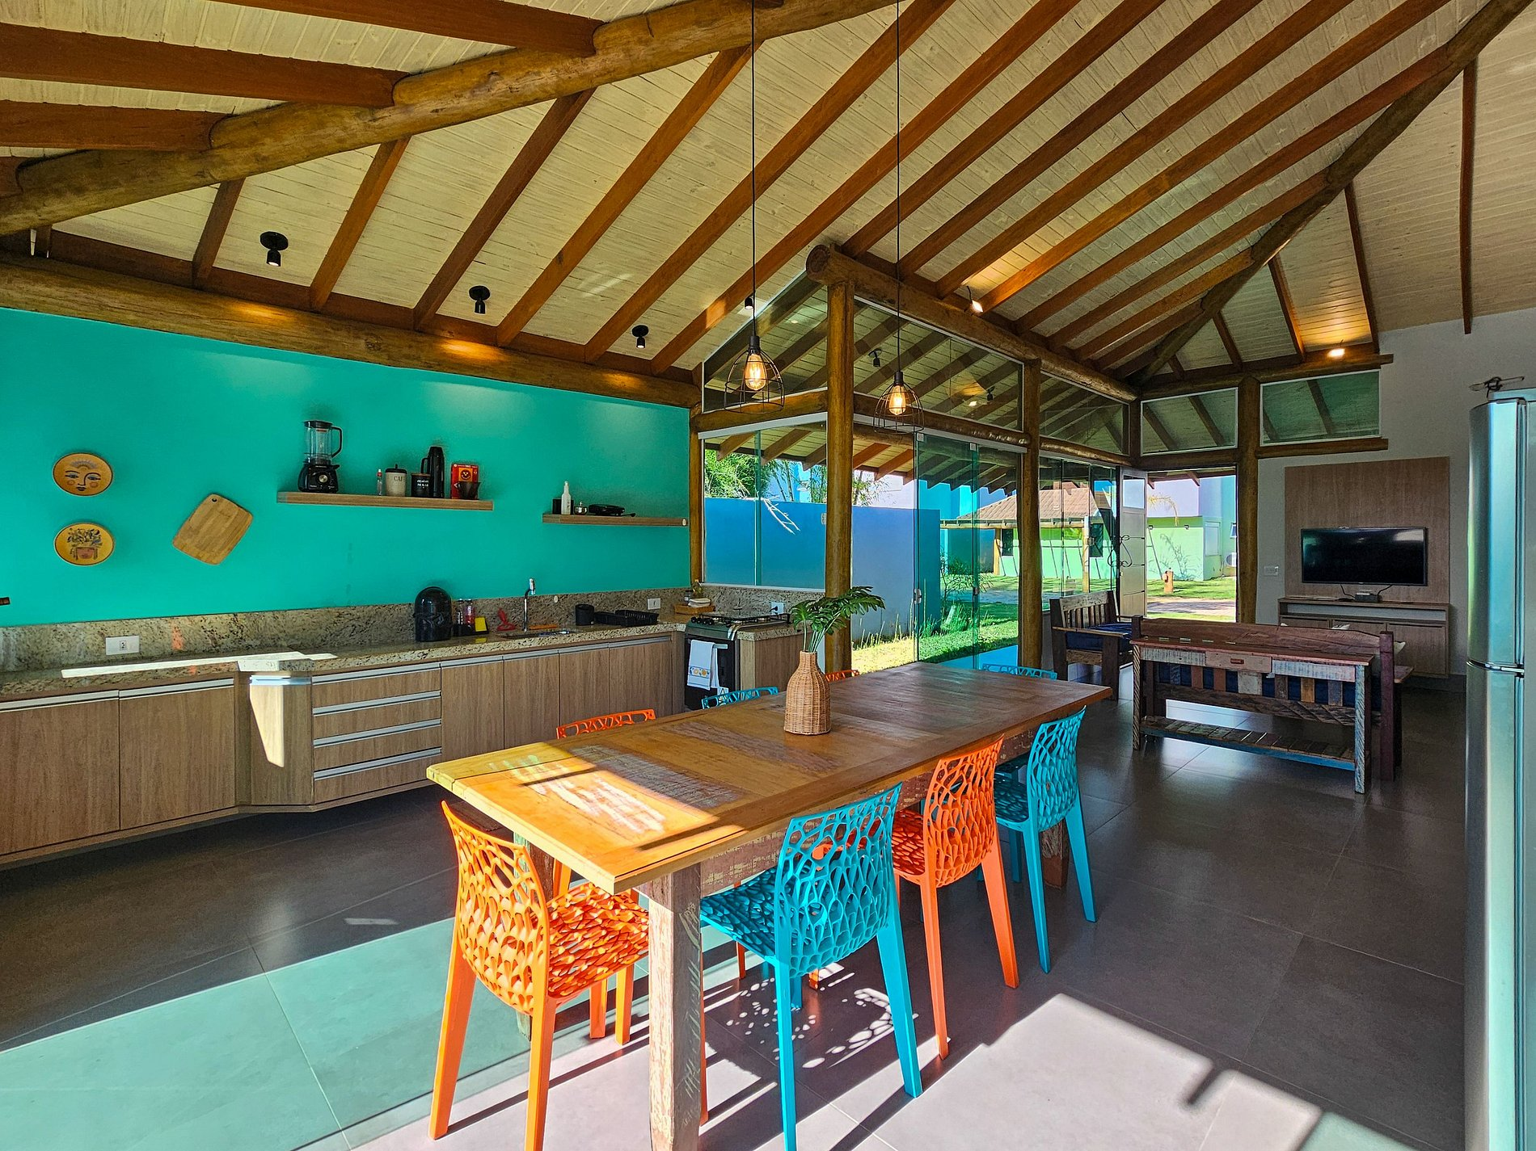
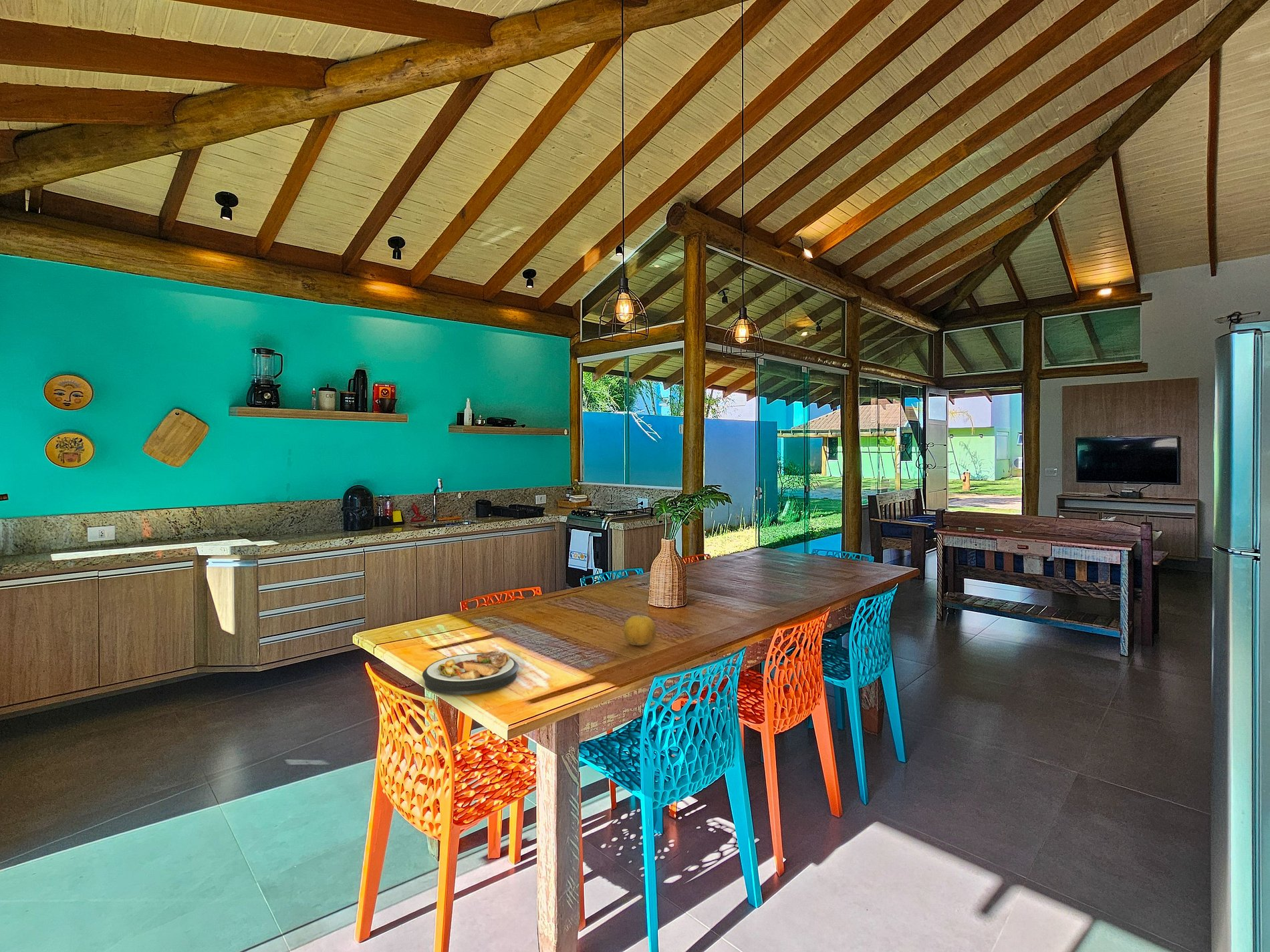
+ plate [422,651,519,695]
+ fruit [623,615,657,646]
